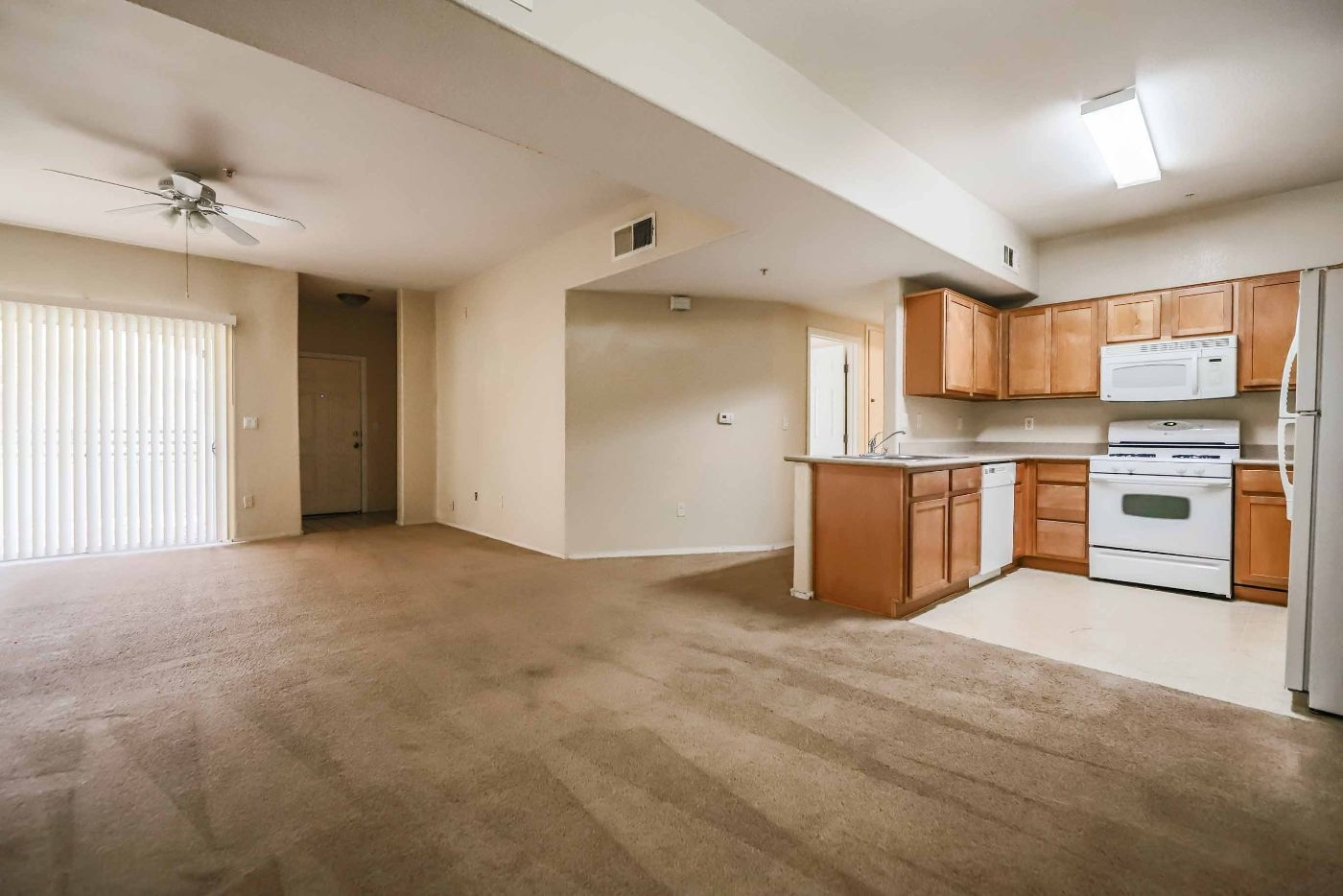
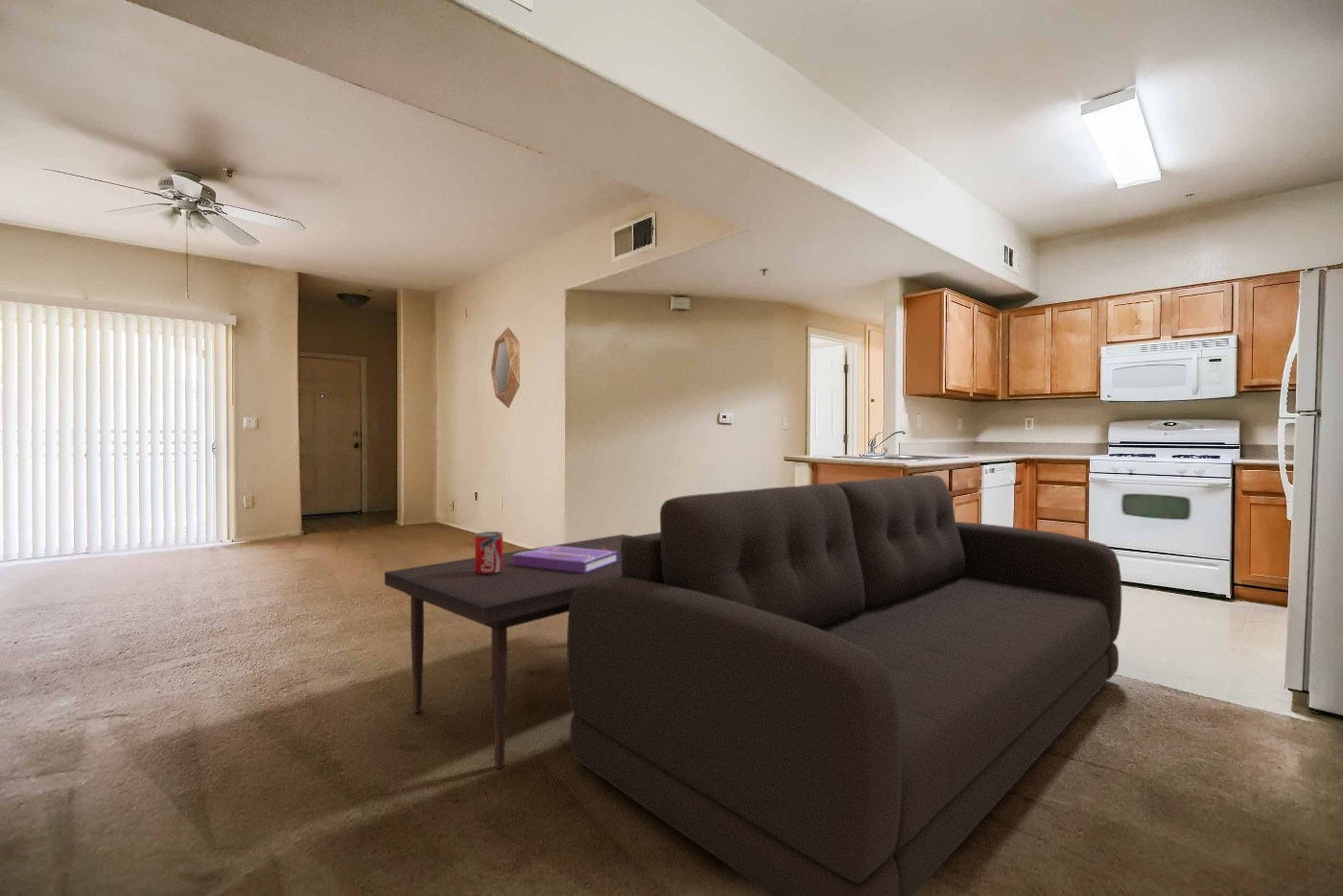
+ sofa [566,474,1122,896]
+ home mirror [490,326,521,409]
+ coffee table [384,531,633,769]
